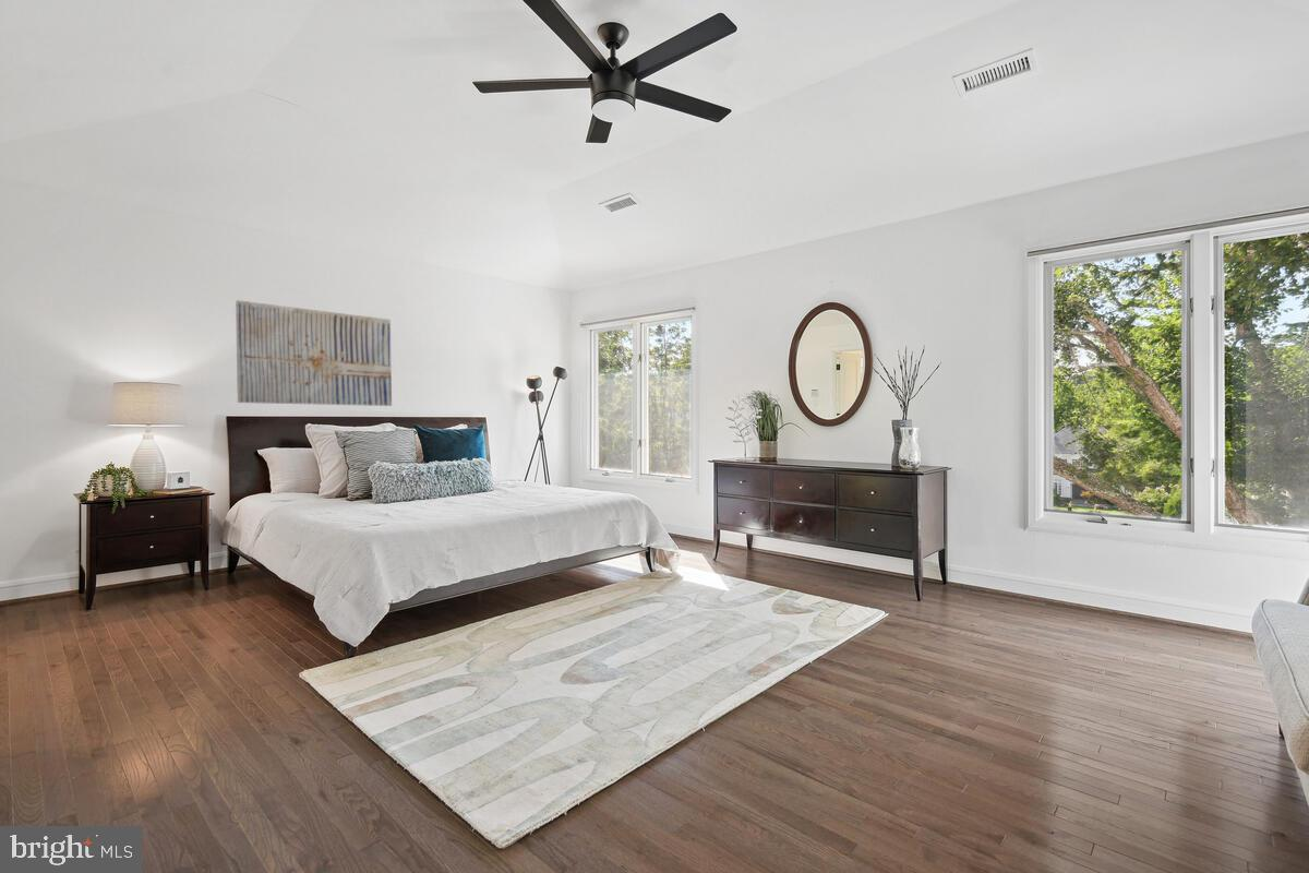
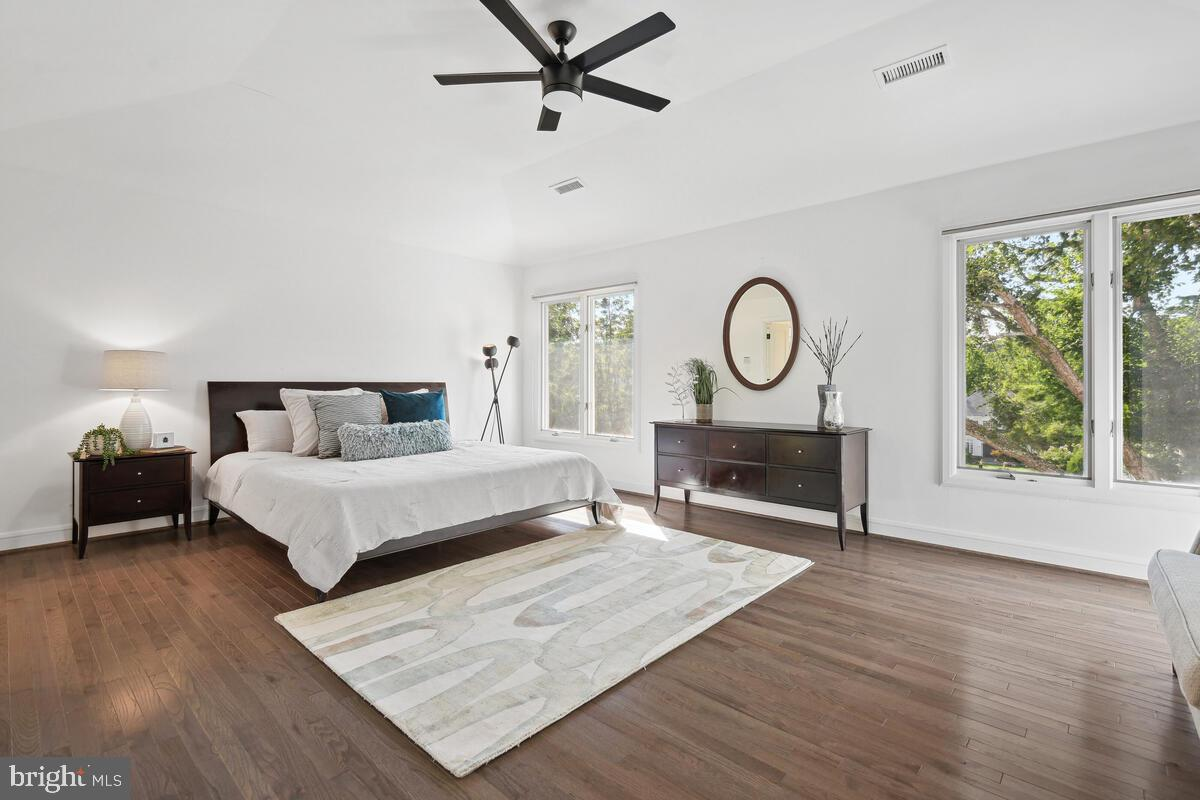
- wall art [235,299,393,407]
